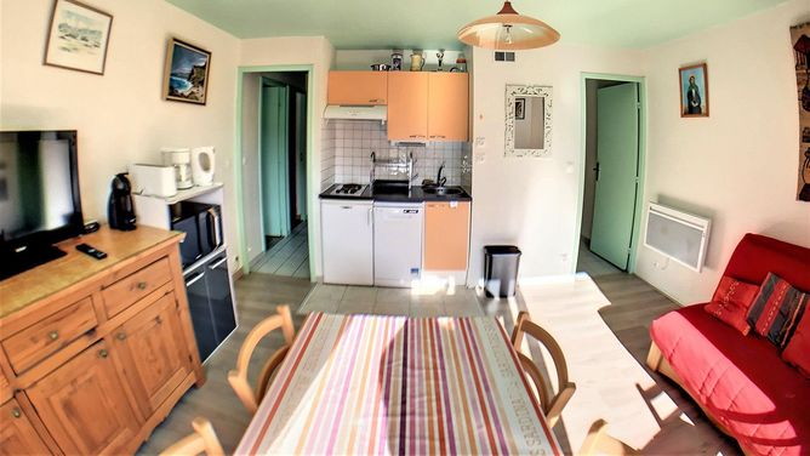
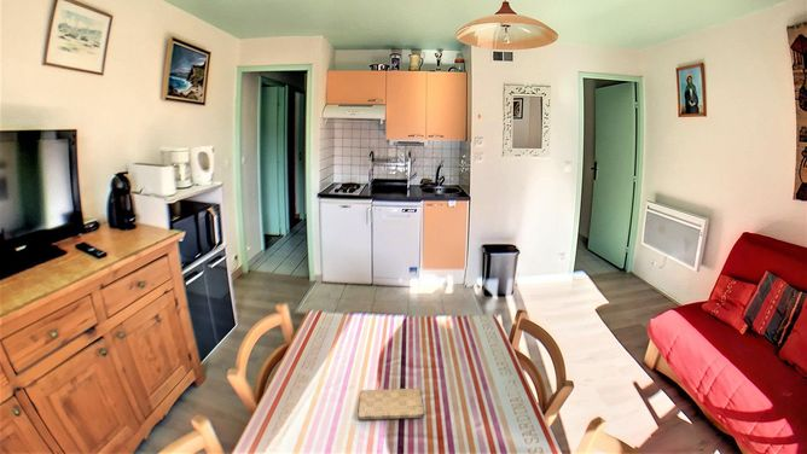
+ cutting board [356,388,425,421]
